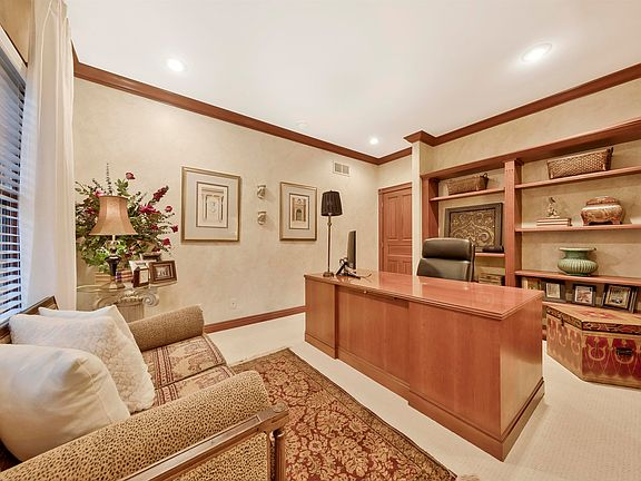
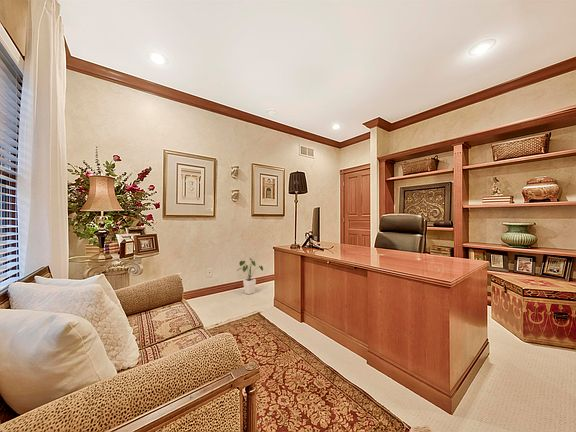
+ house plant [236,256,264,295]
